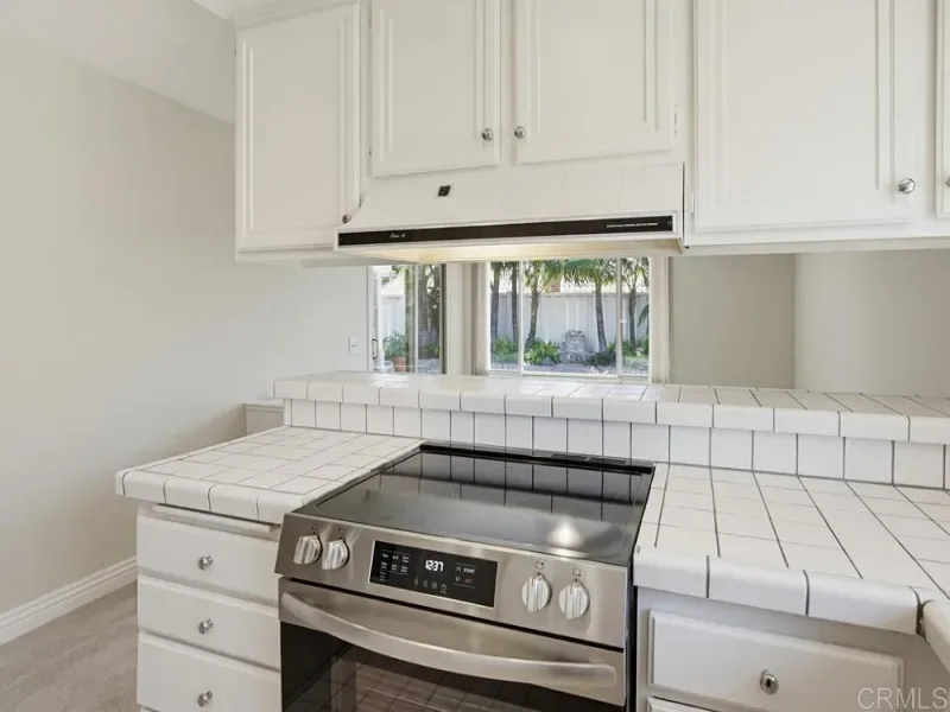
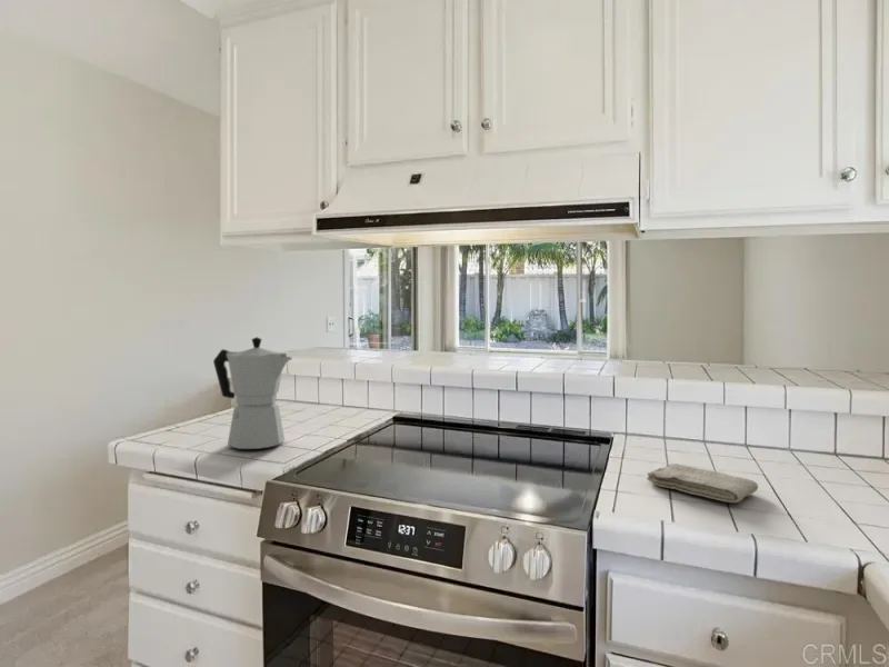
+ washcloth [646,462,759,504]
+ moka pot [212,336,292,450]
